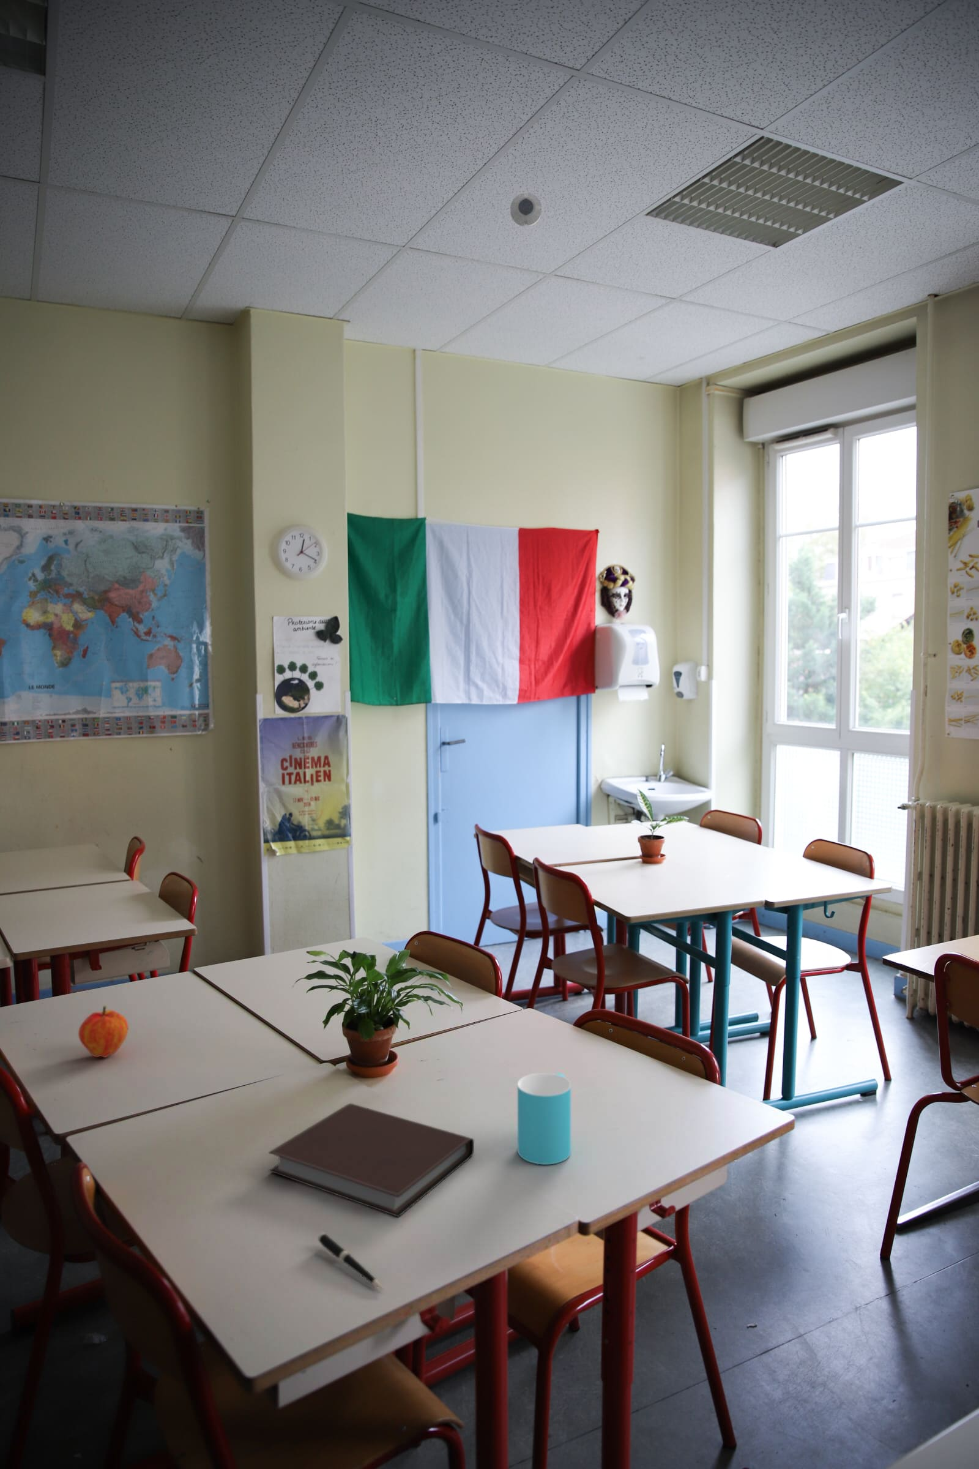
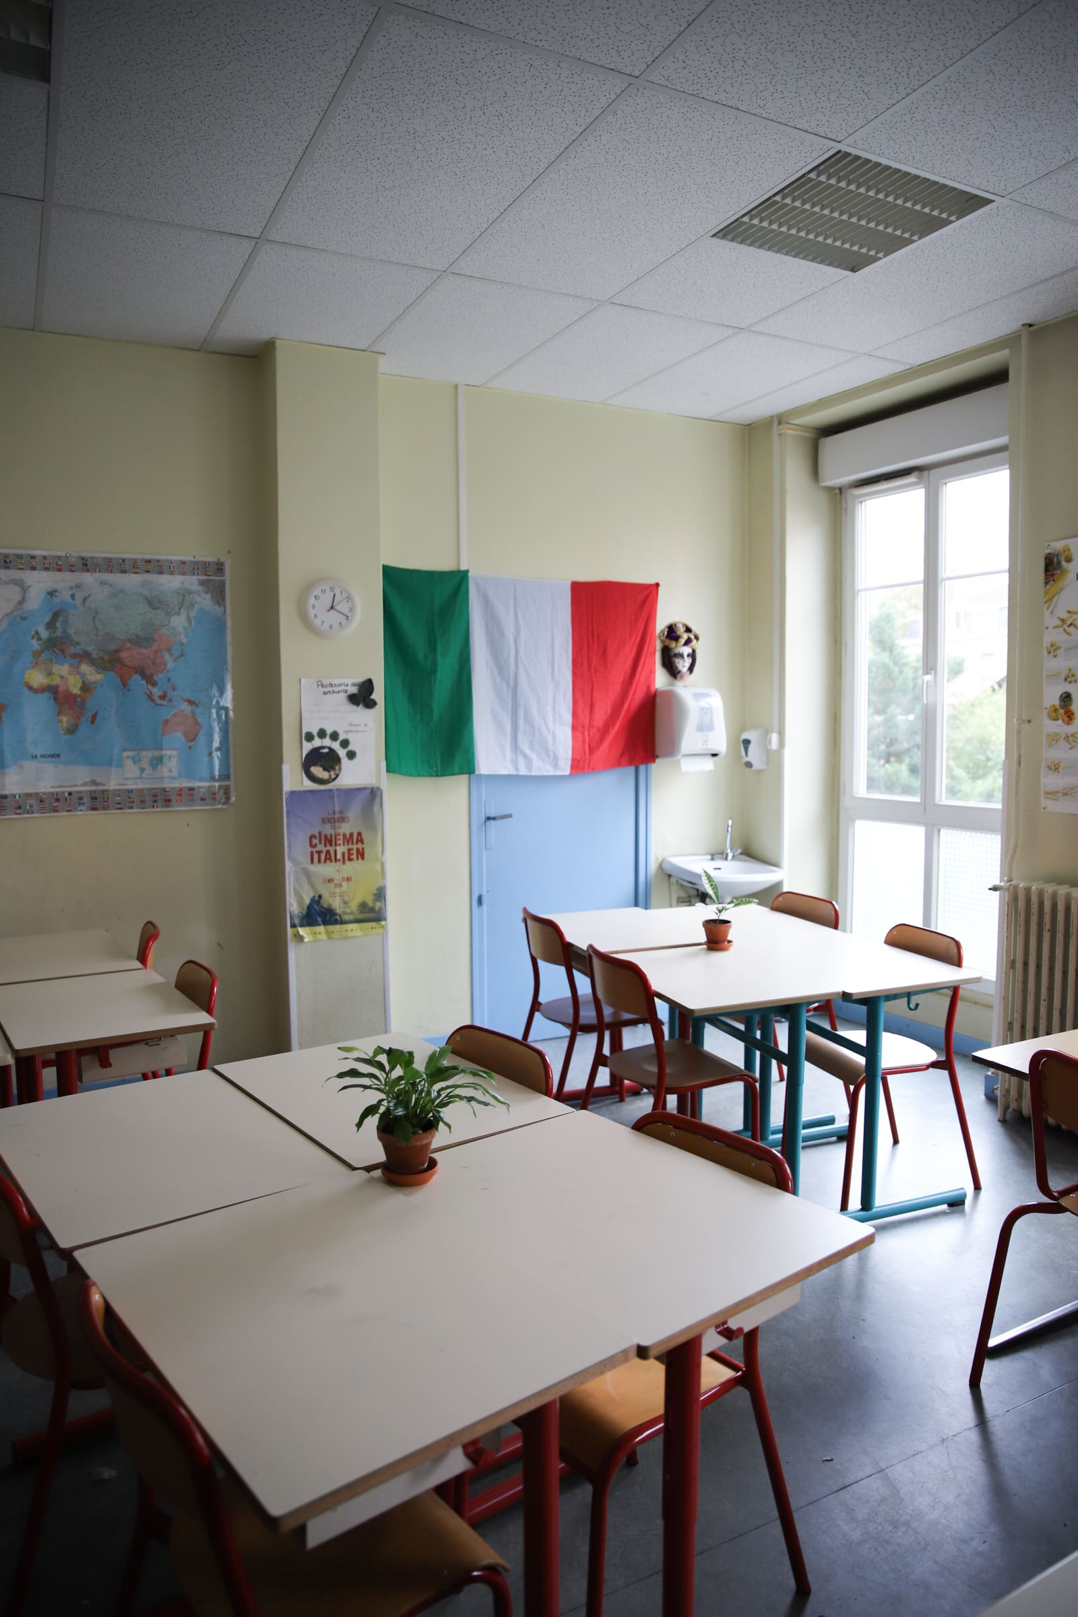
- cup [517,1072,571,1165]
- pen [318,1232,385,1290]
- notebook [268,1103,475,1218]
- smoke detector [509,192,542,227]
- fruit [78,1006,129,1058]
